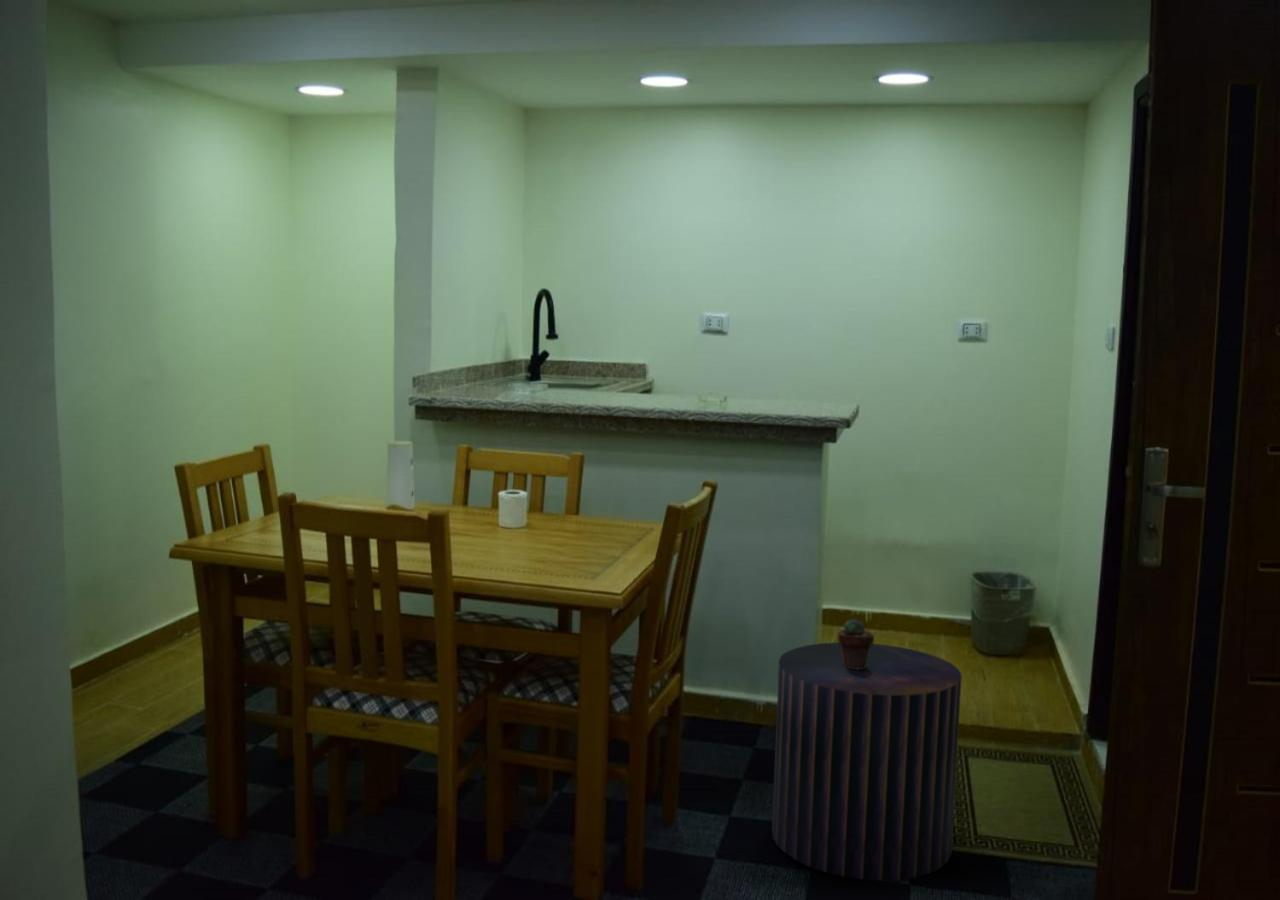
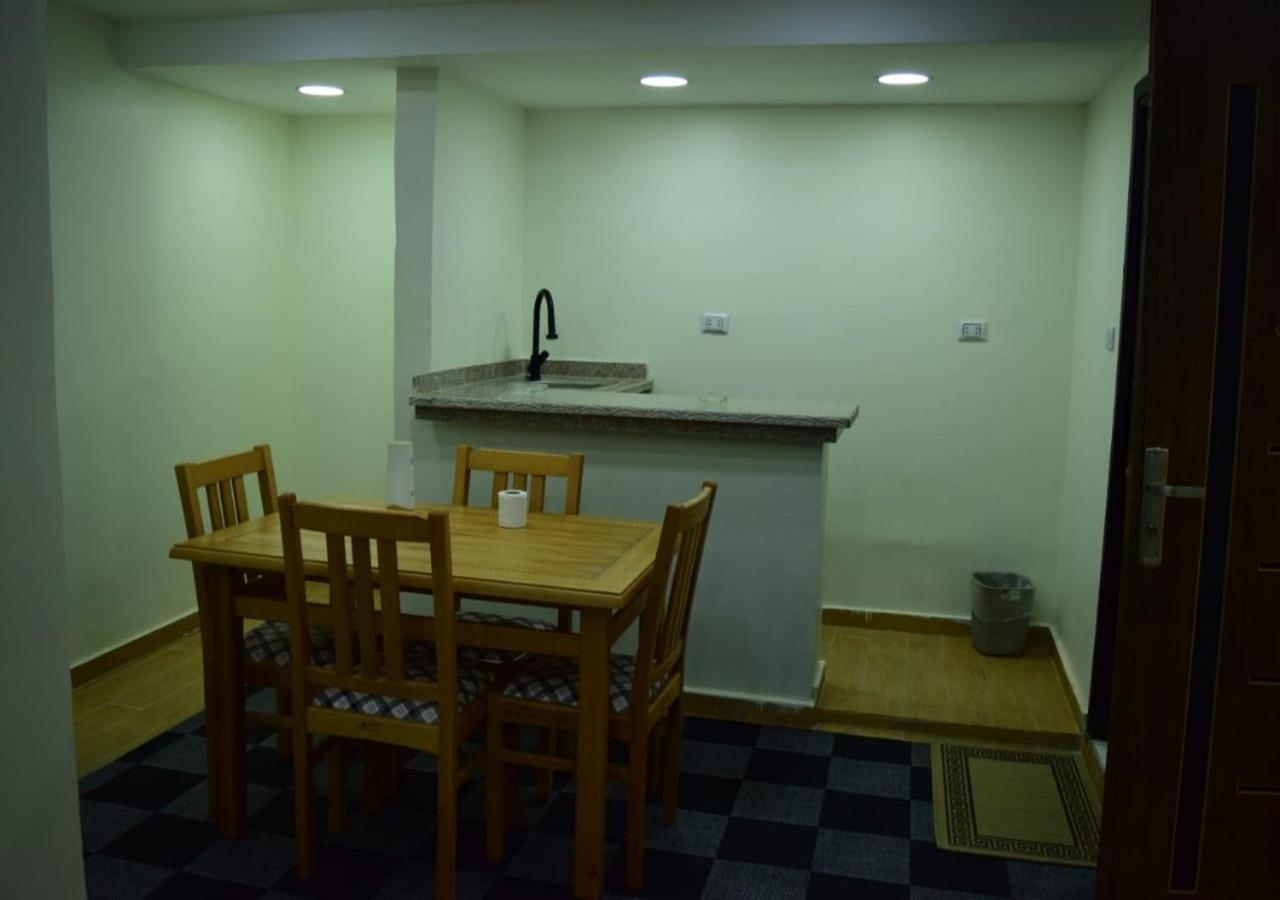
- potted succulent [837,618,875,670]
- stool [771,641,963,882]
